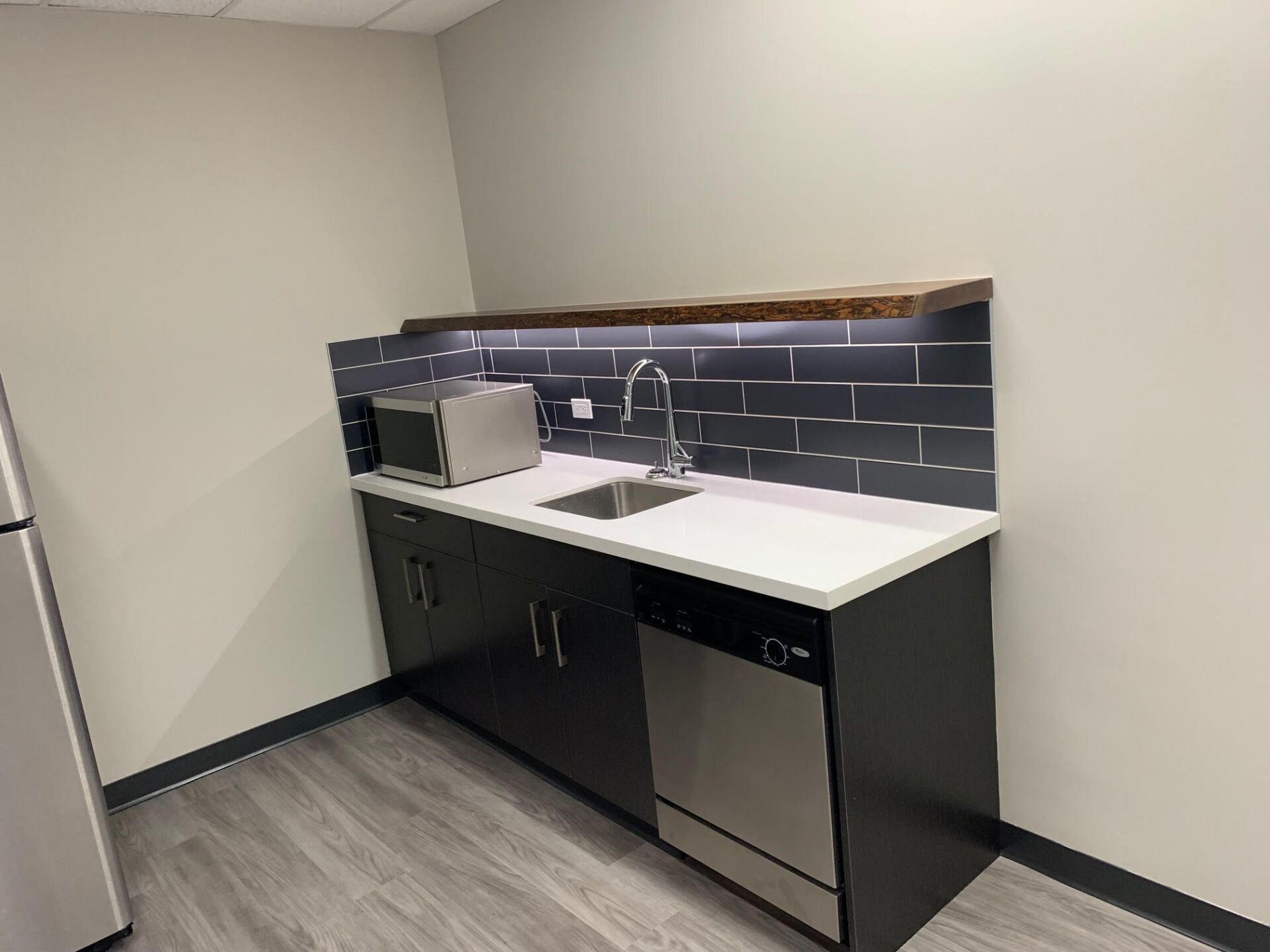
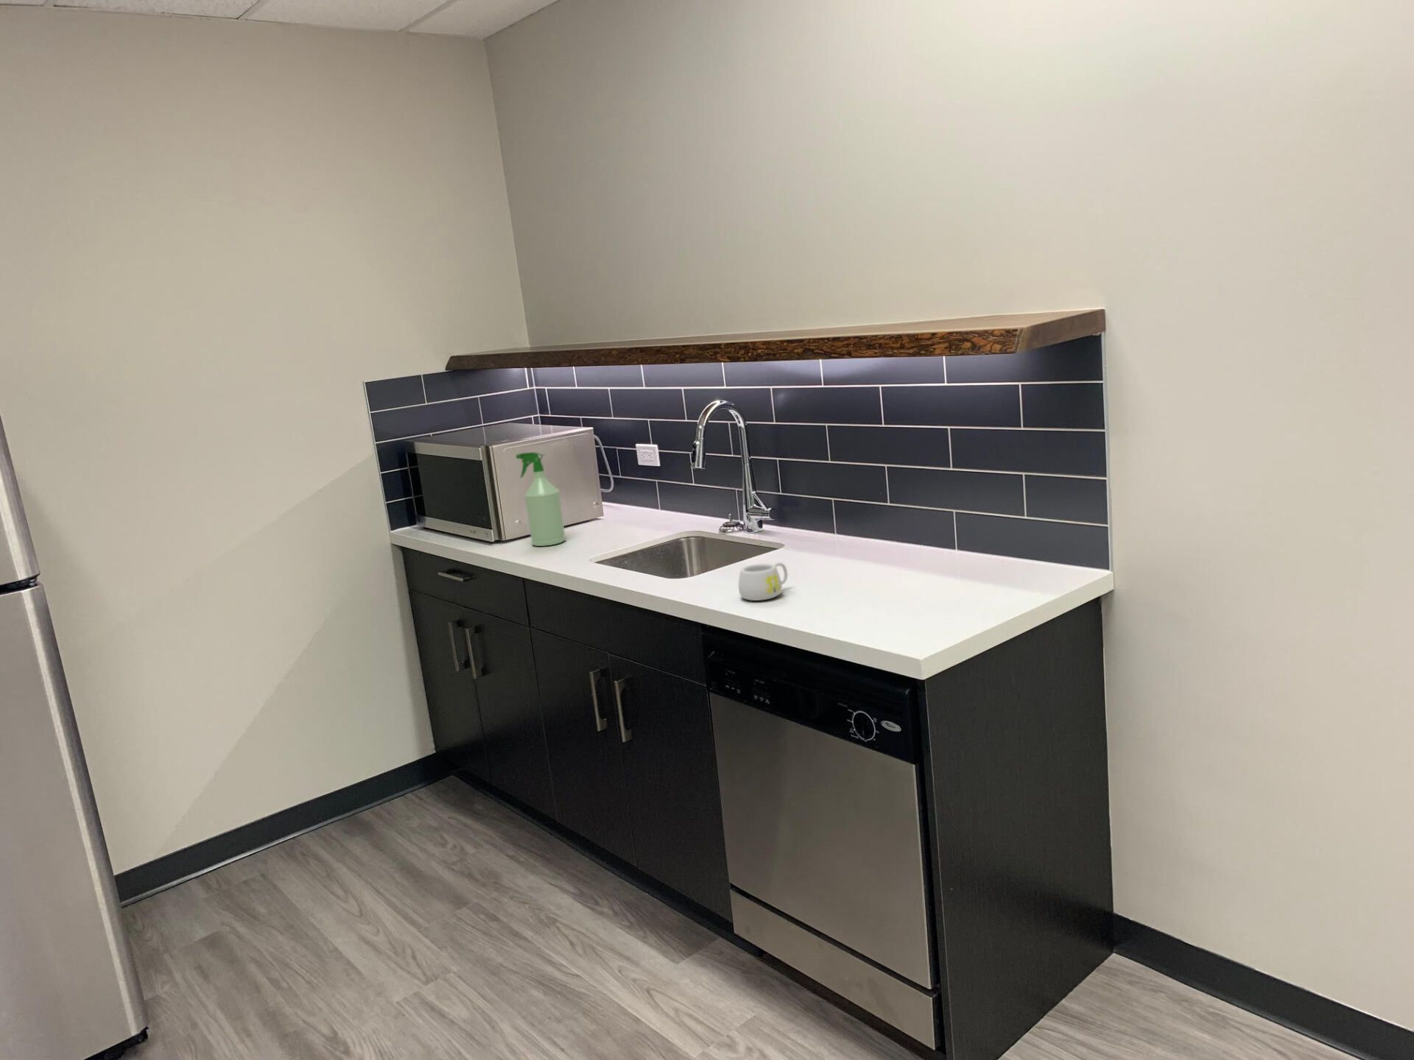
+ spray bottle [515,451,567,547]
+ mug [738,561,788,601]
